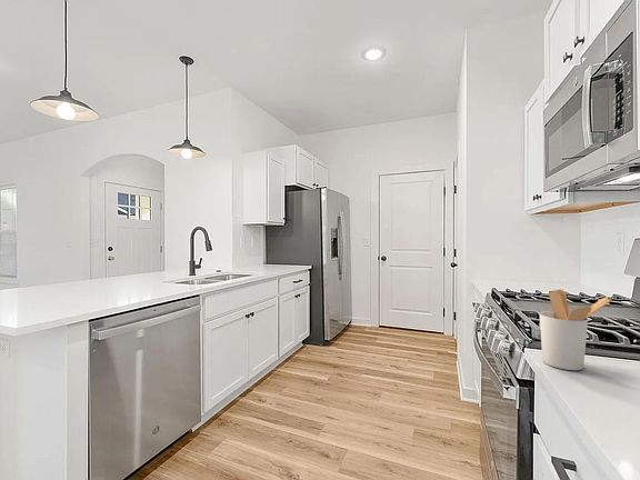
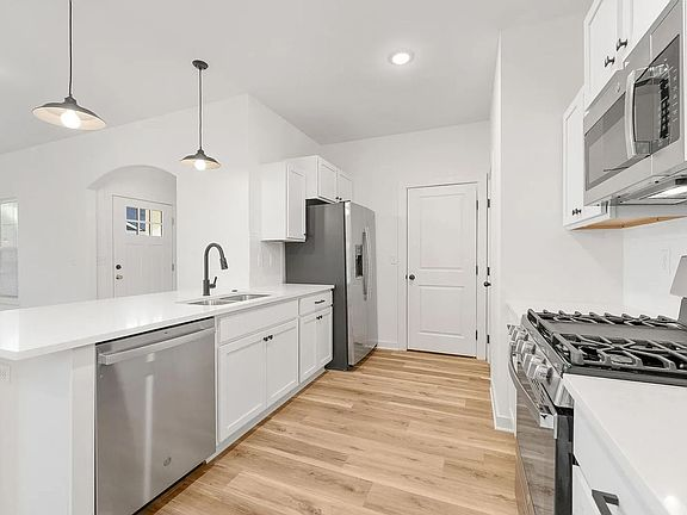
- utensil holder [539,289,612,371]
